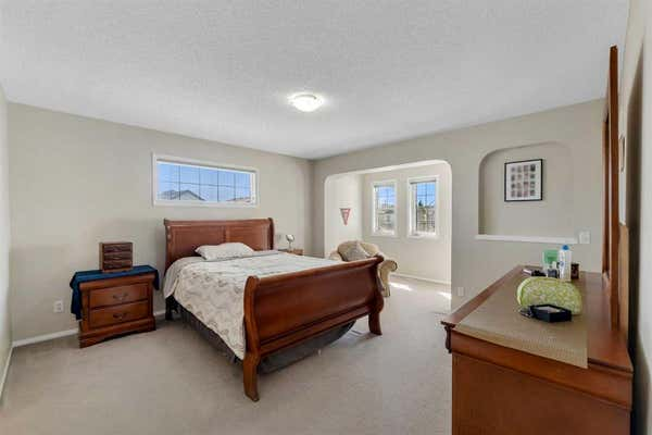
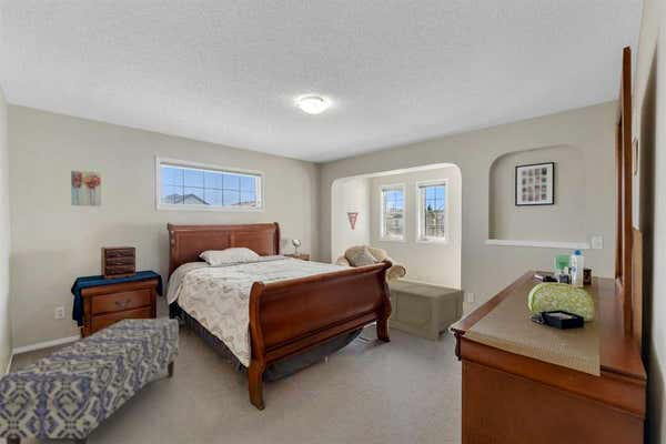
+ bench [0,317,180,444]
+ wall art [70,170,102,208]
+ storage cabinet [386,278,465,343]
